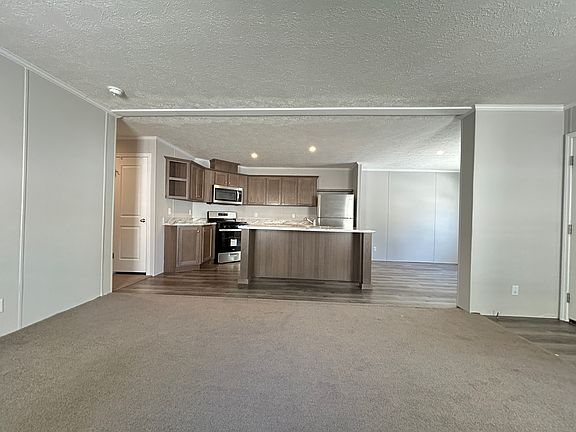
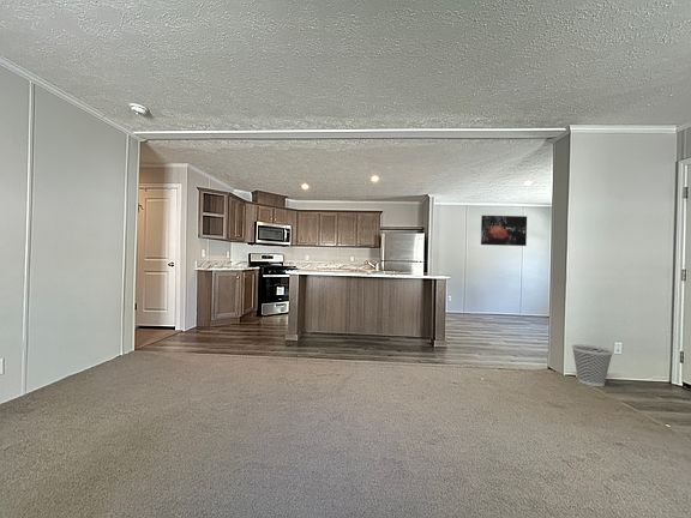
+ wastebasket [571,343,614,387]
+ wall art [480,215,528,247]
